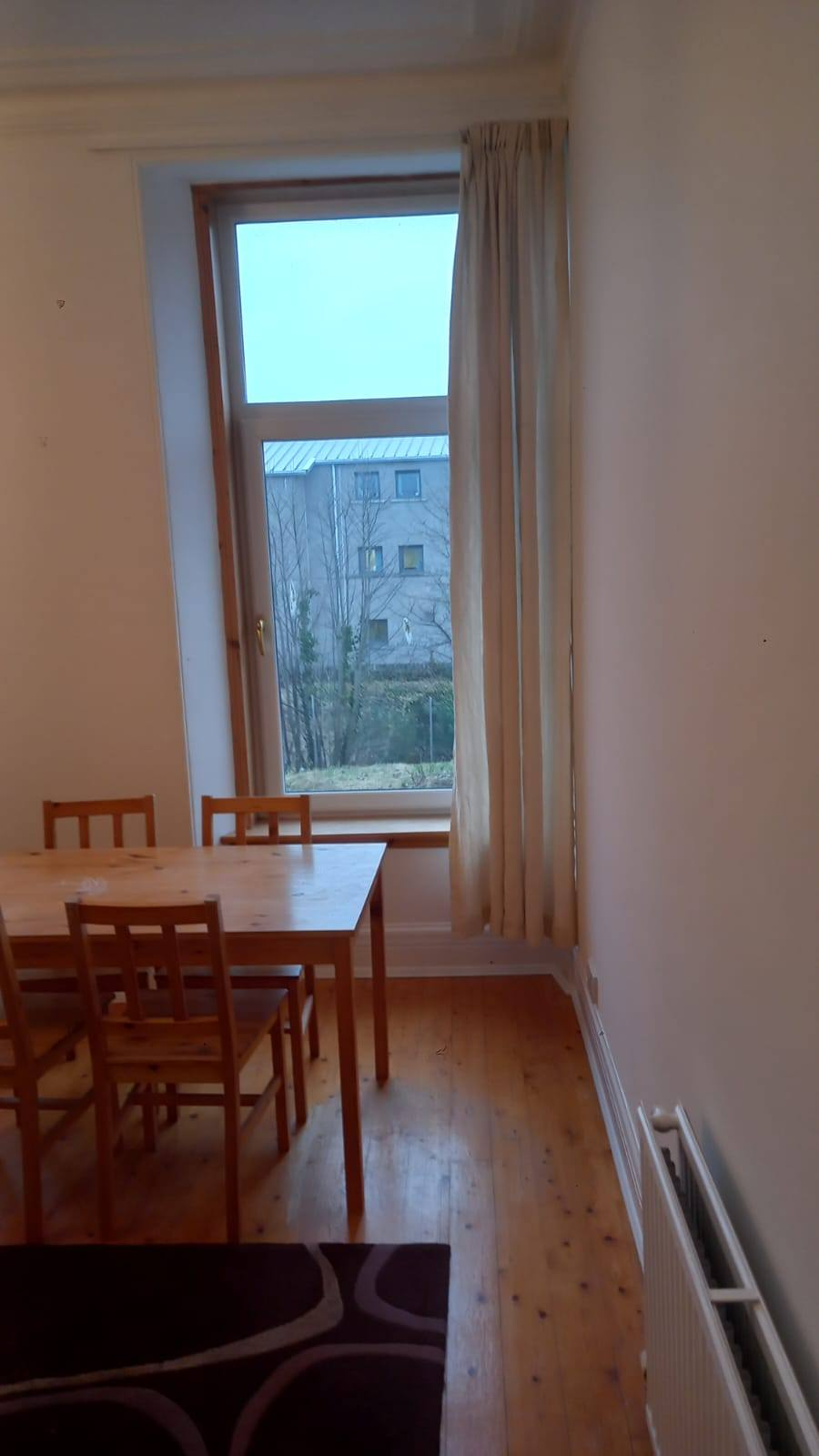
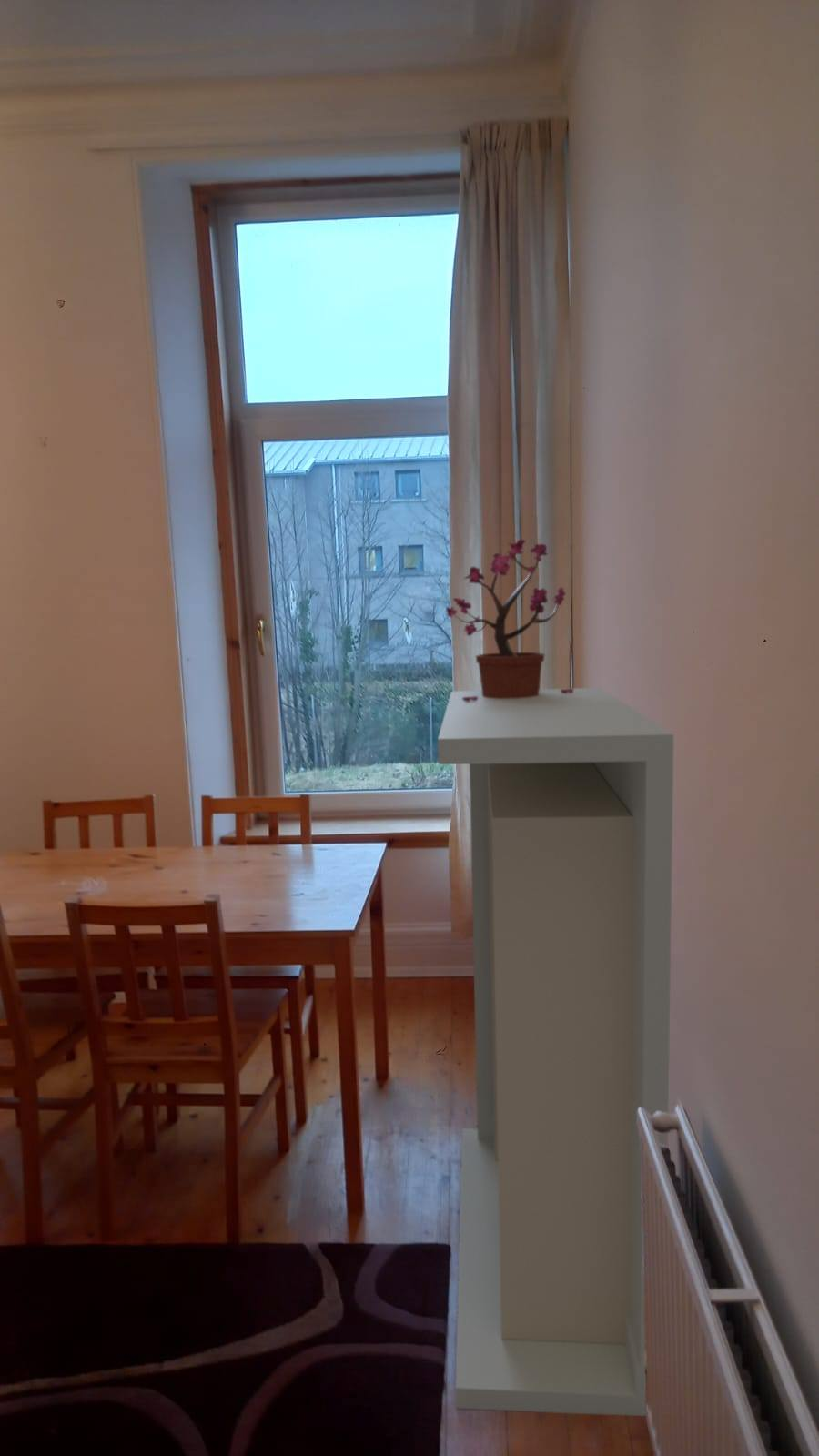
+ potted plant [445,539,573,702]
+ shelving unit [437,687,674,1417]
